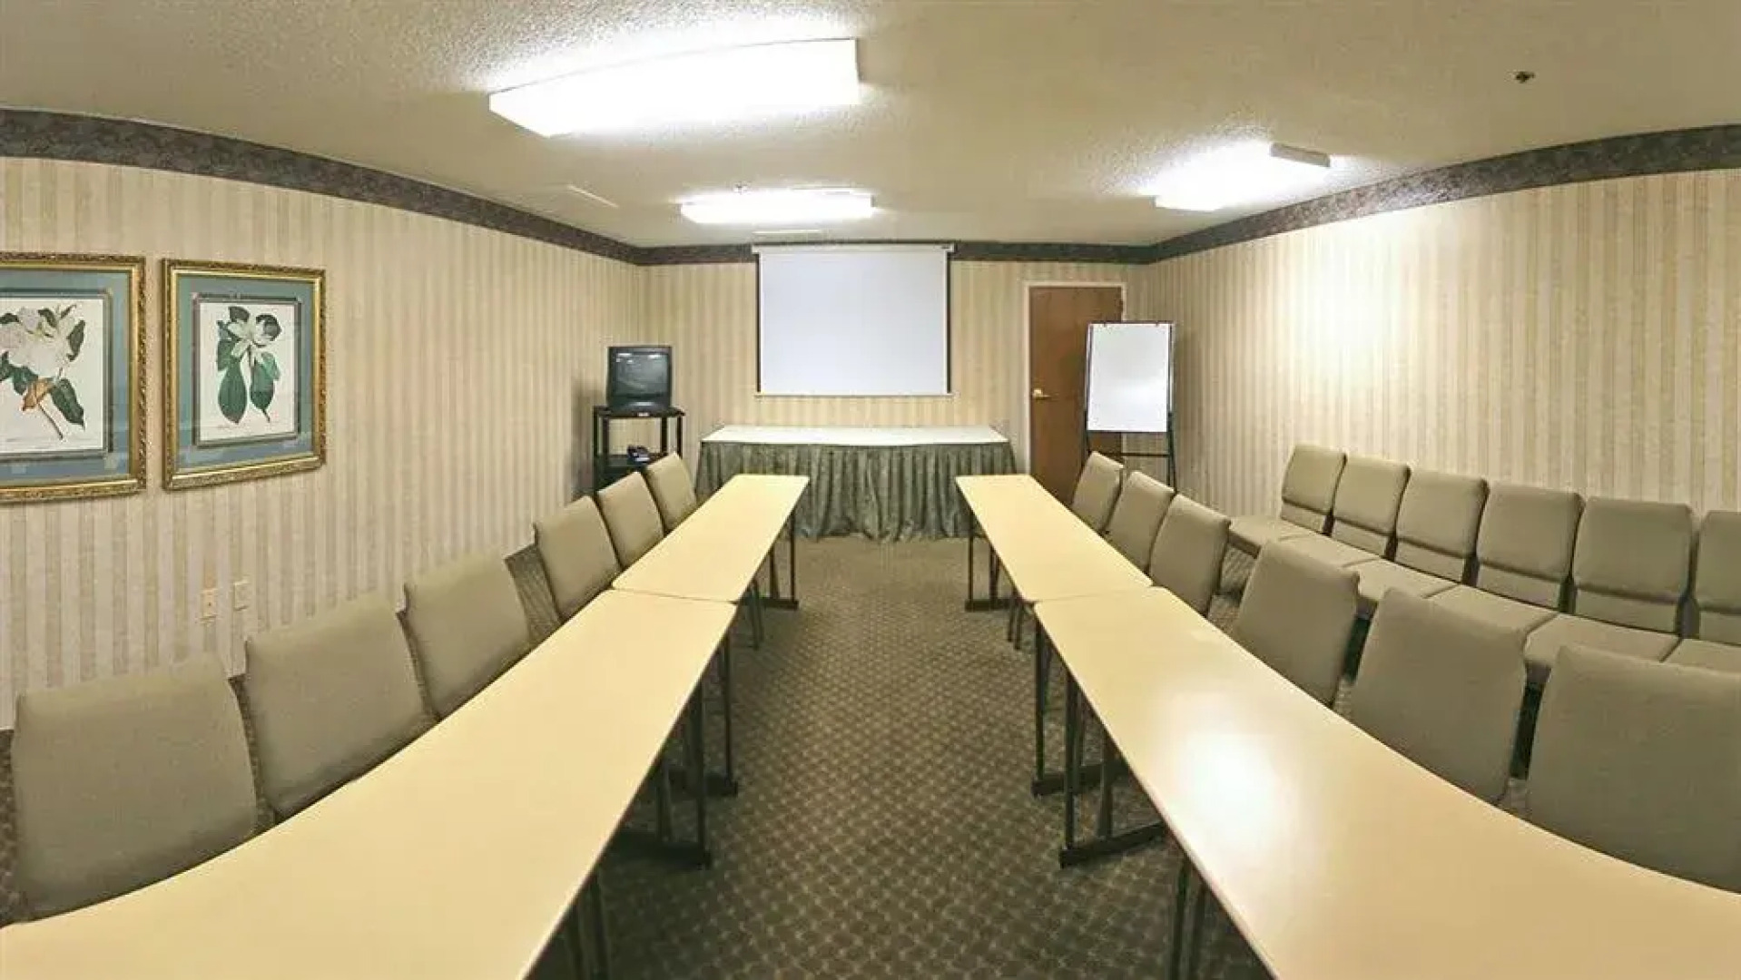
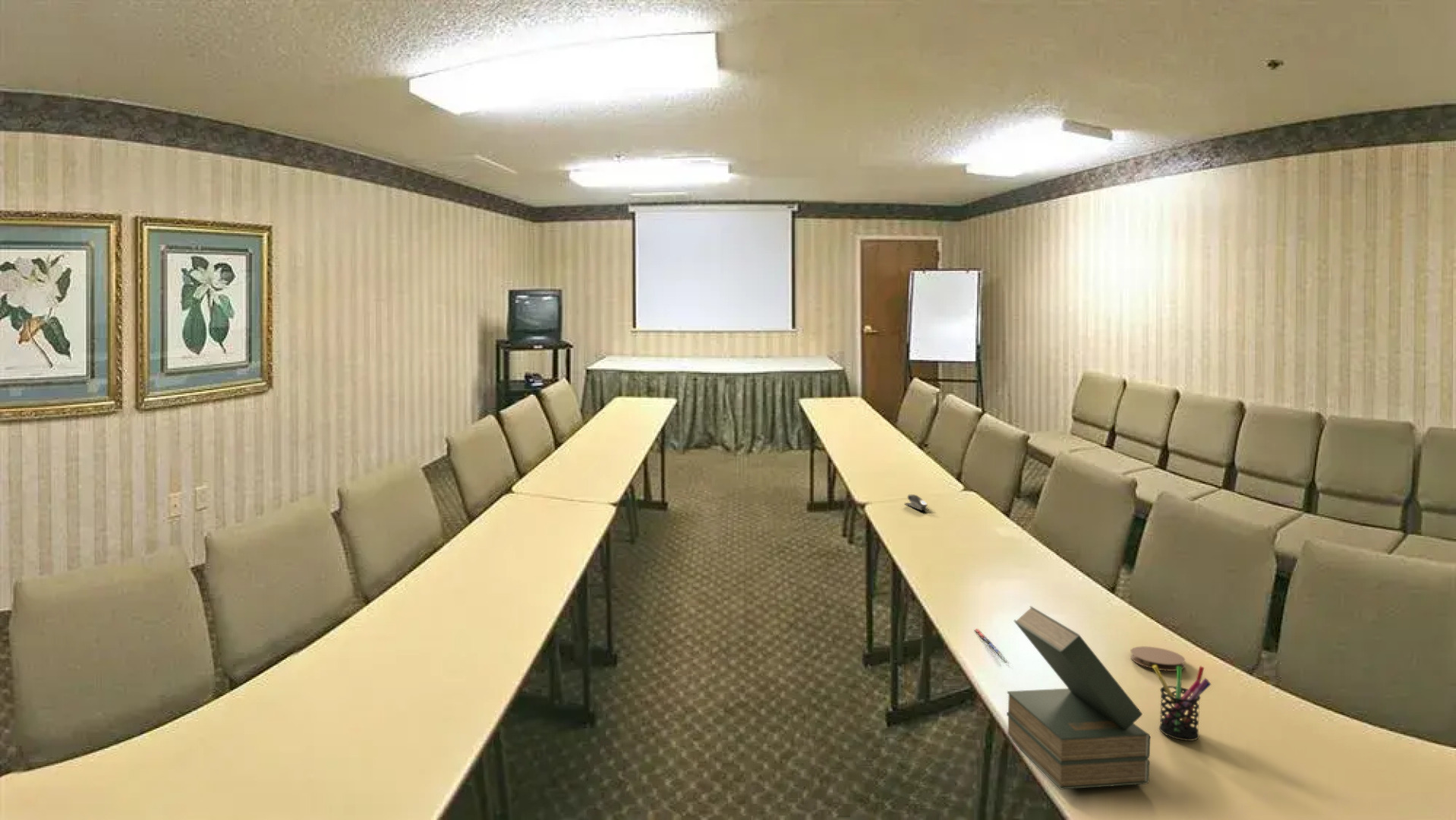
+ coaster [1130,645,1186,672]
+ pen holder [1152,665,1212,742]
+ stapler [903,494,929,511]
+ book [1006,605,1151,790]
+ pen [974,628,1004,656]
